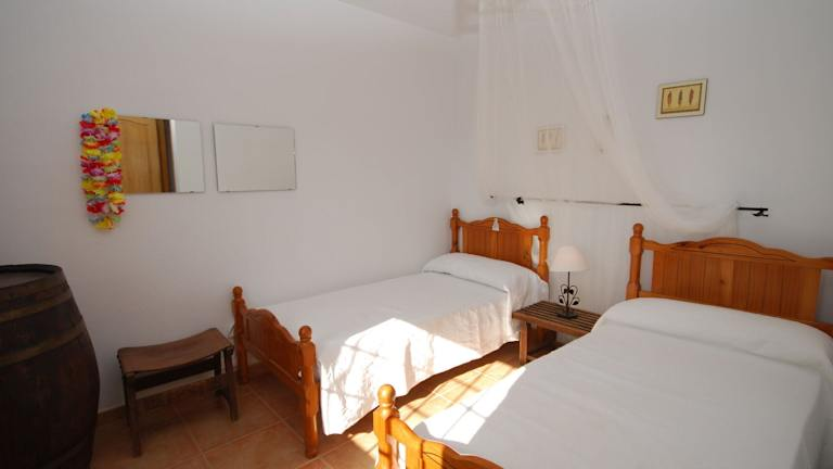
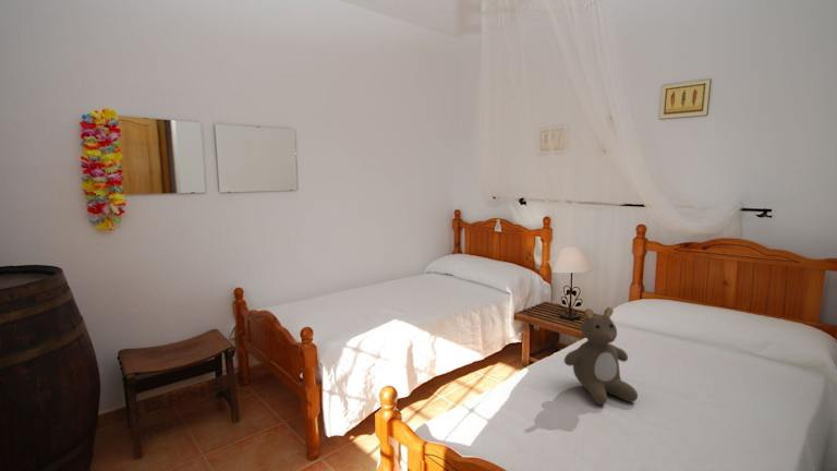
+ teddy bear [563,306,639,406]
